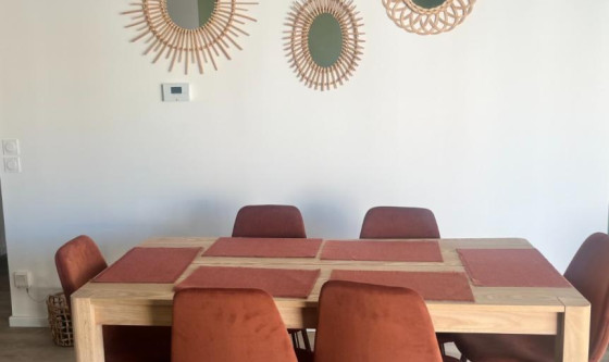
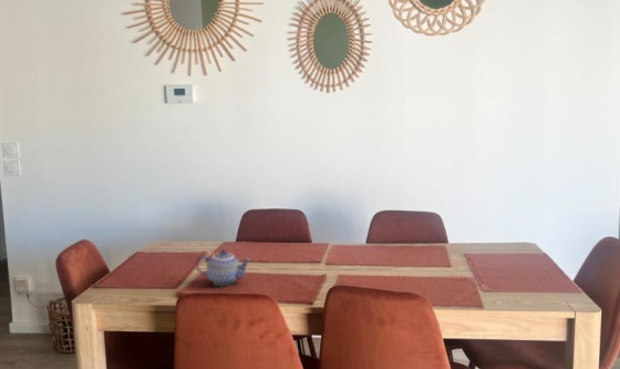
+ teapot [195,248,252,287]
